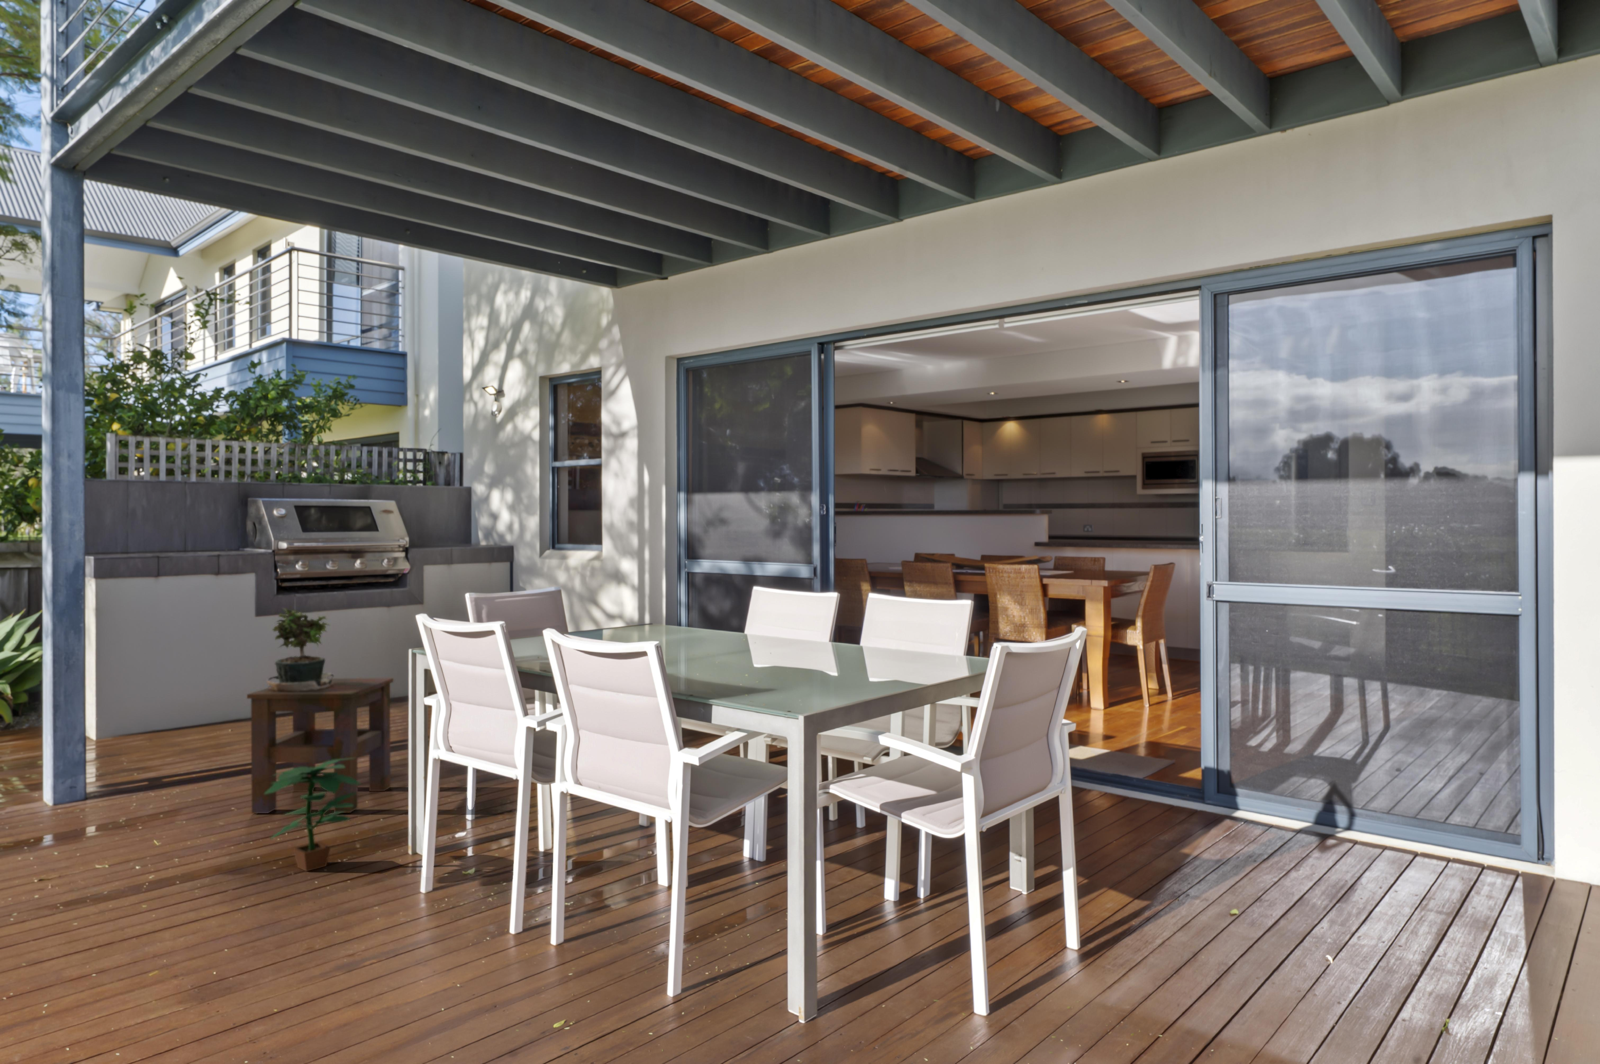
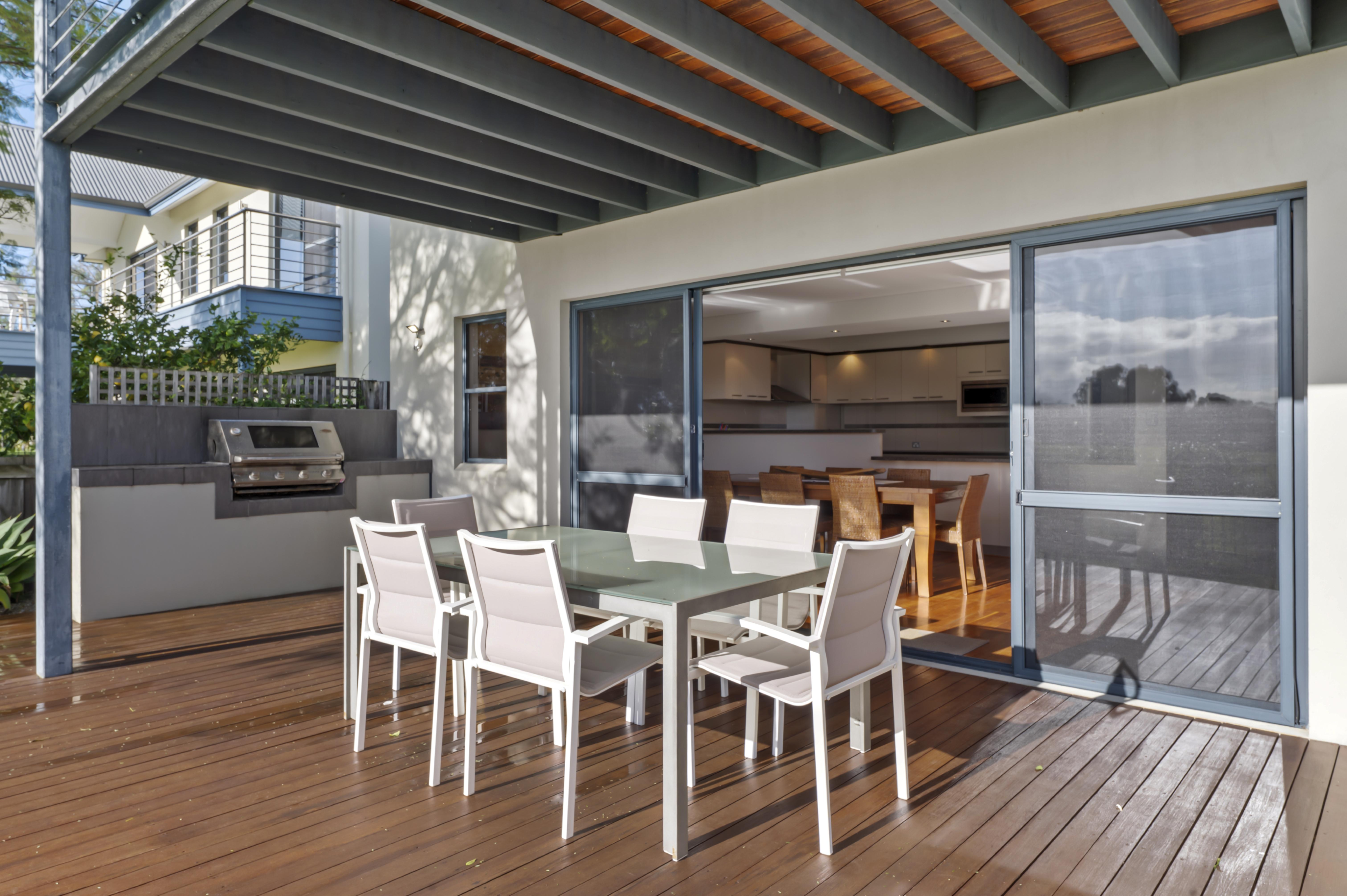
- potted plant [266,608,335,692]
- side table [247,678,393,813]
- potted plant [264,758,362,872]
